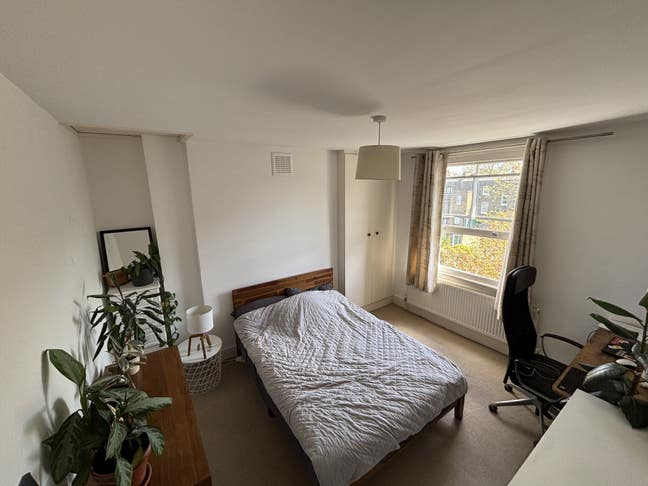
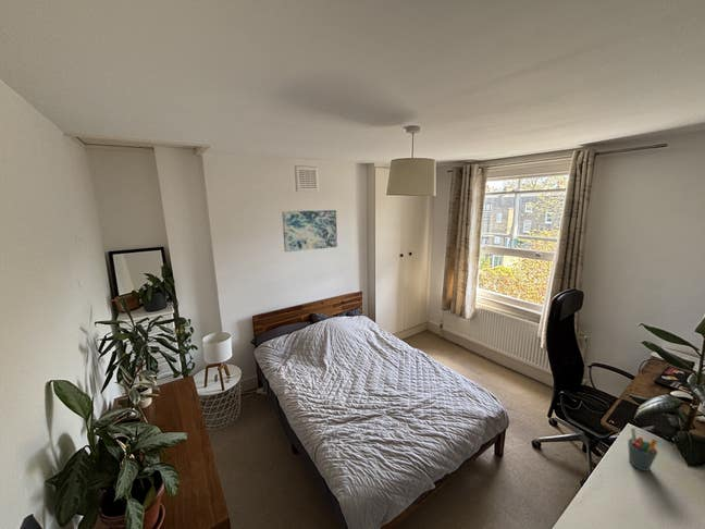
+ wall art [281,209,338,253]
+ pen holder [627,427,658,472]
